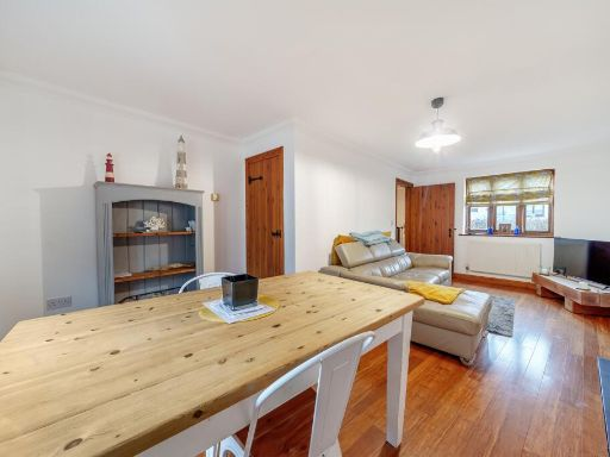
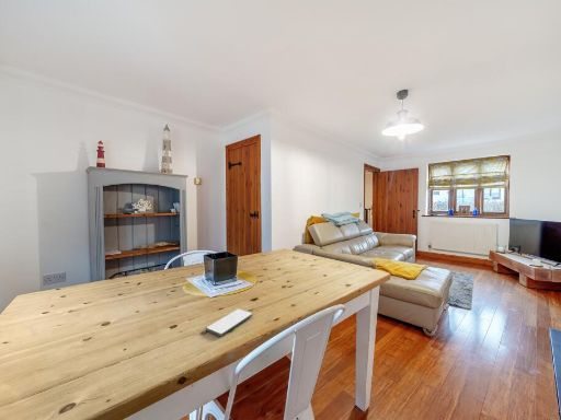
+ smartphone [205,308,254,337]
